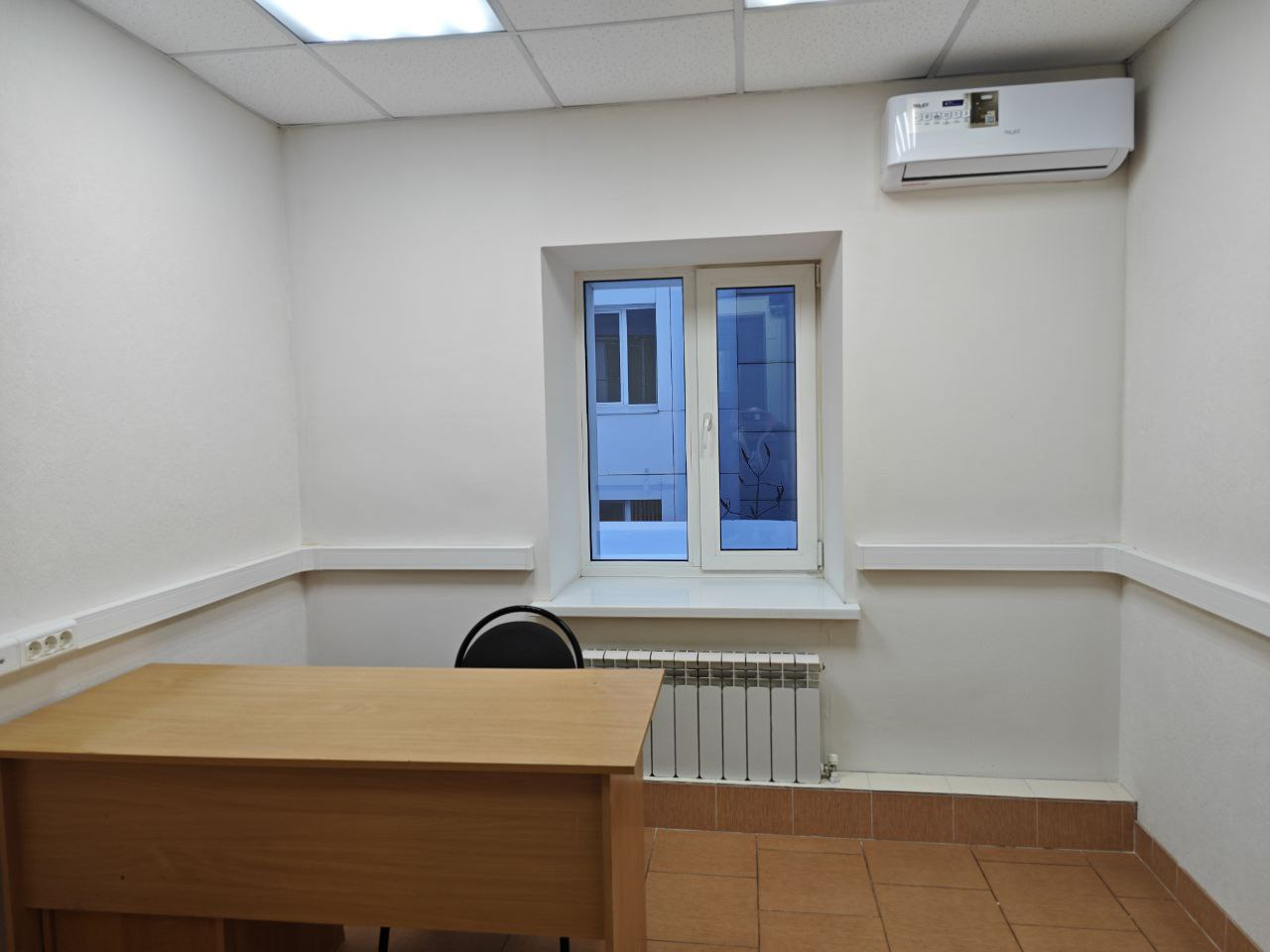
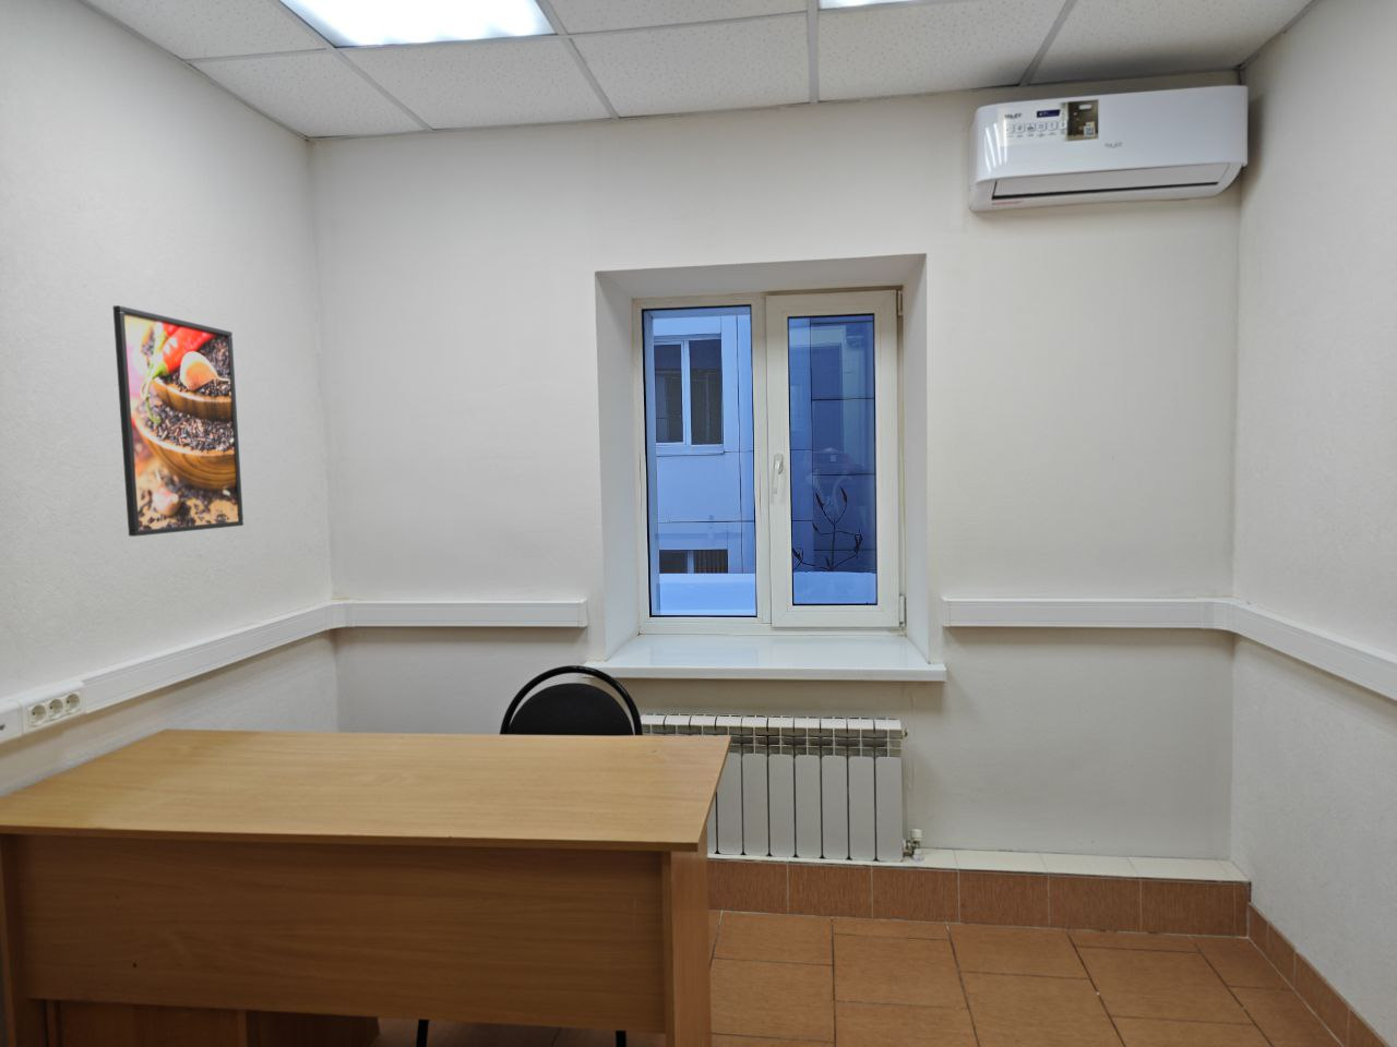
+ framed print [112,305,244,538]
